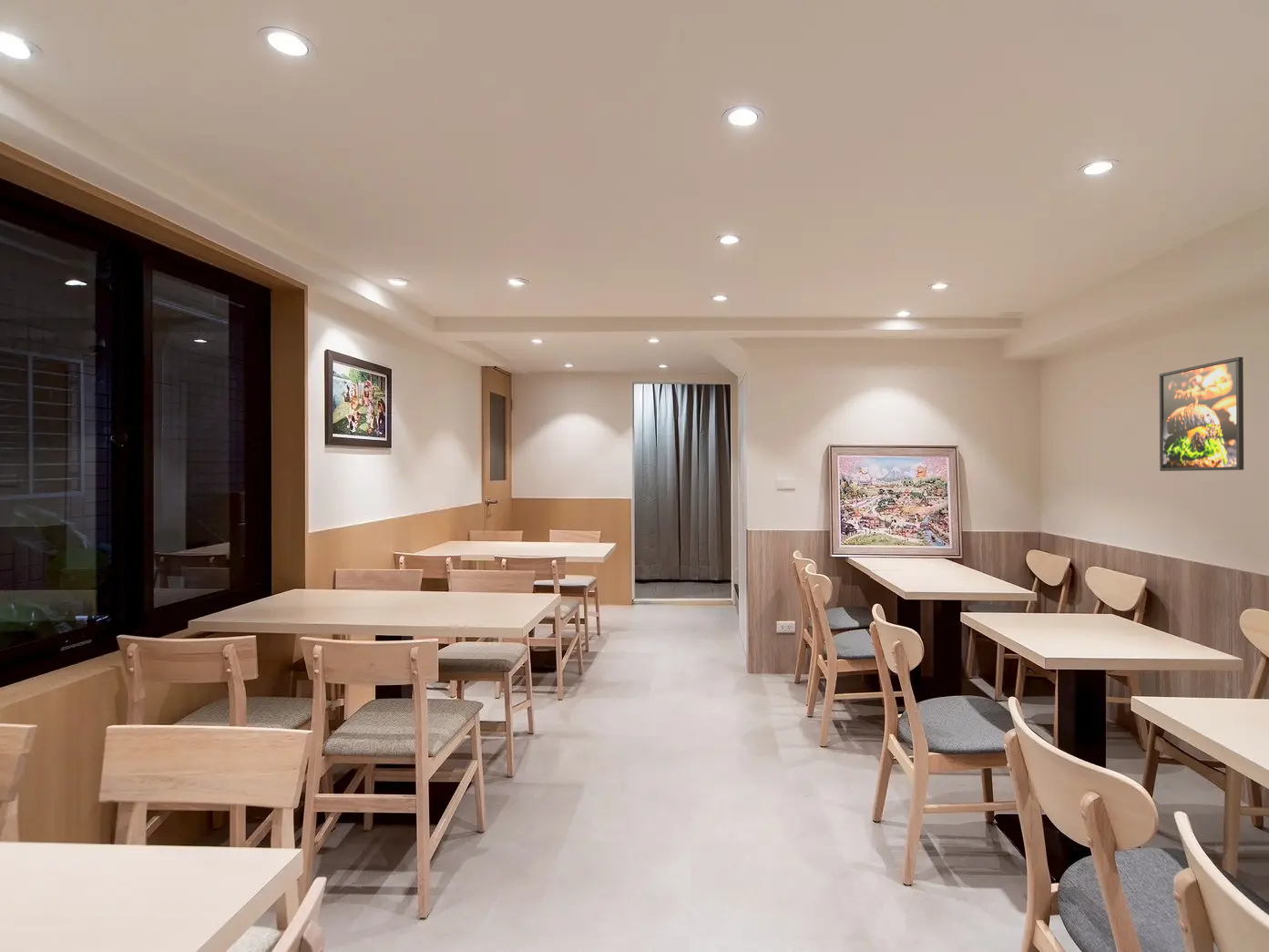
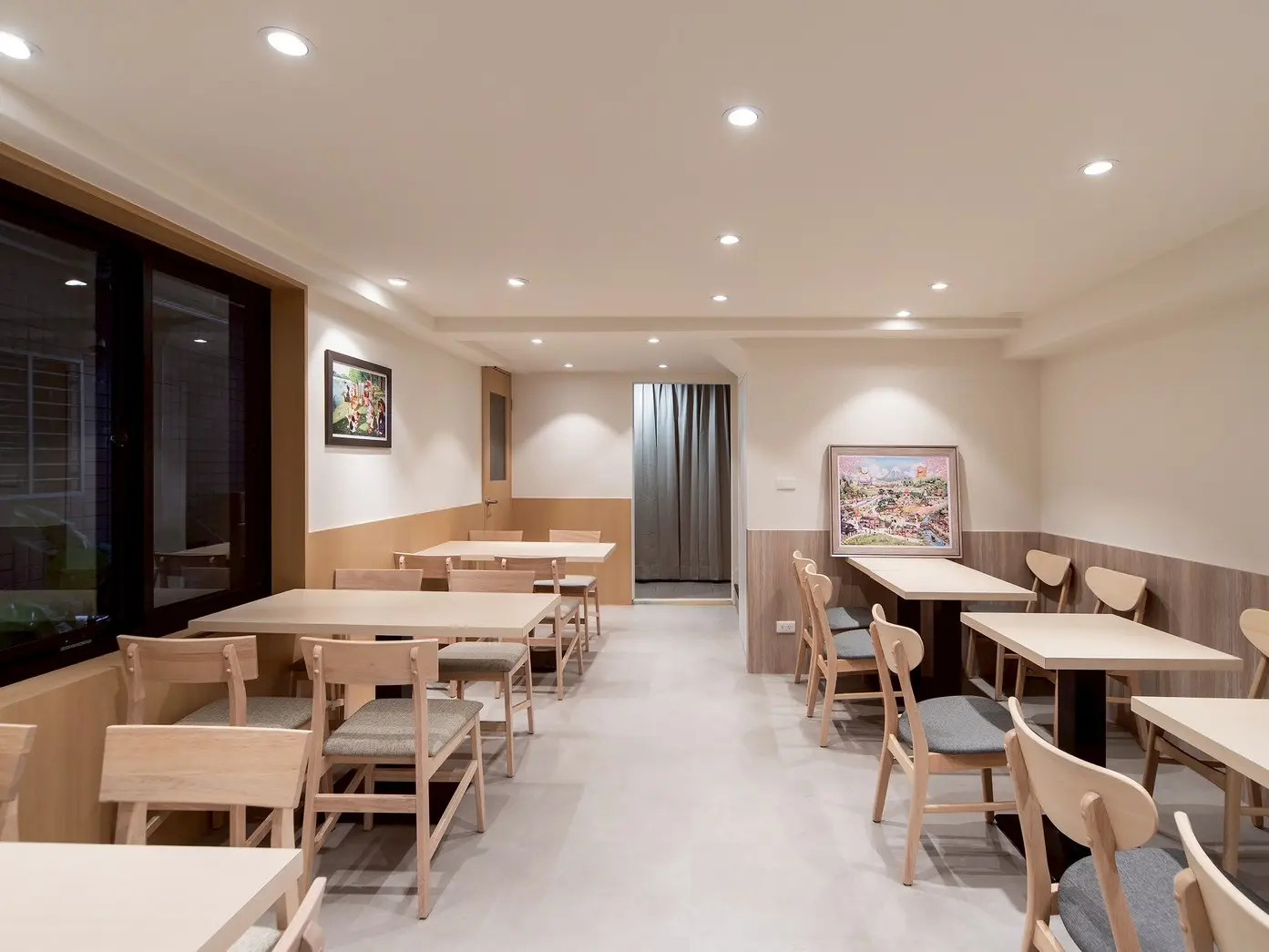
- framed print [1159,356,1244,472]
